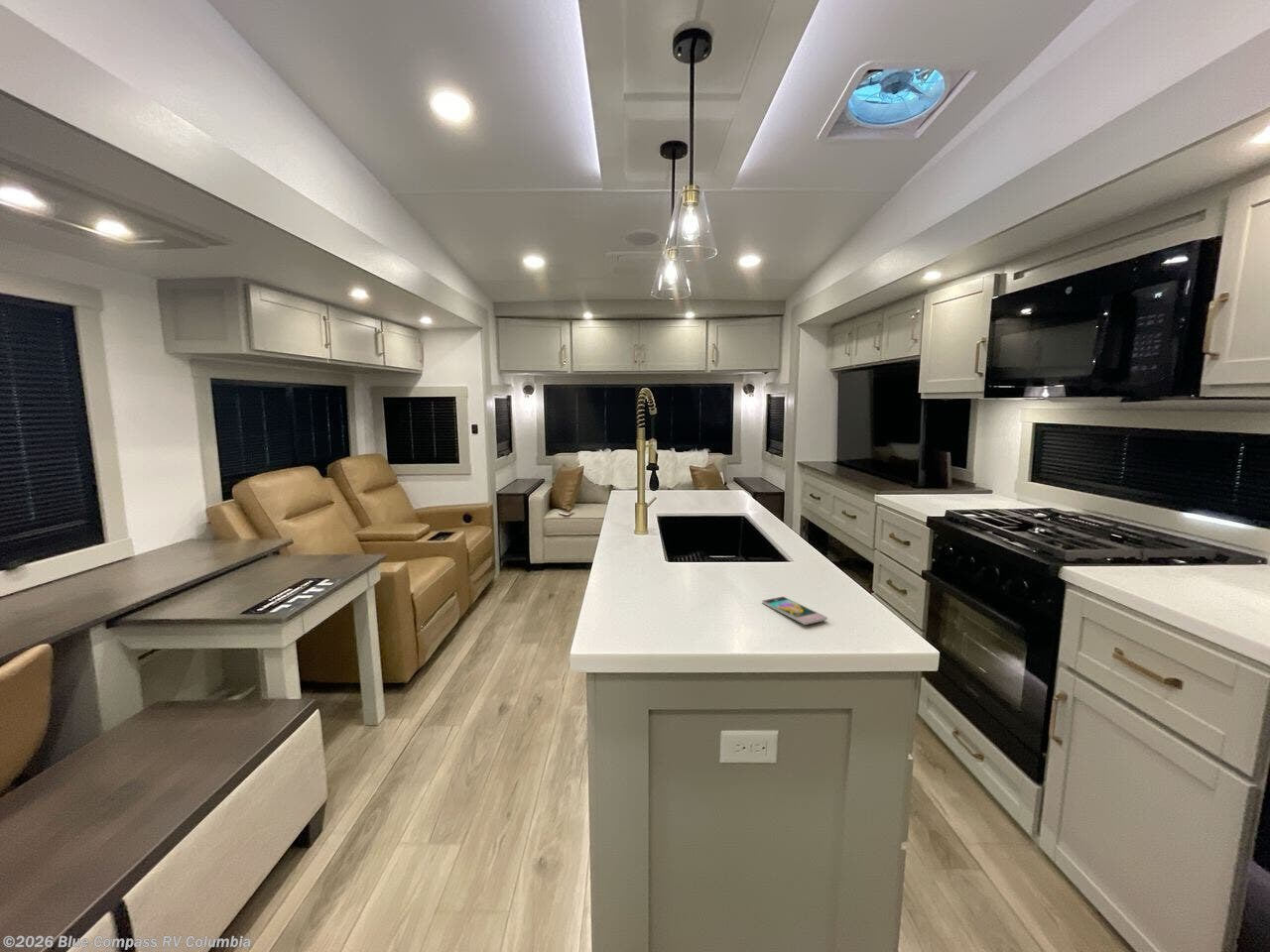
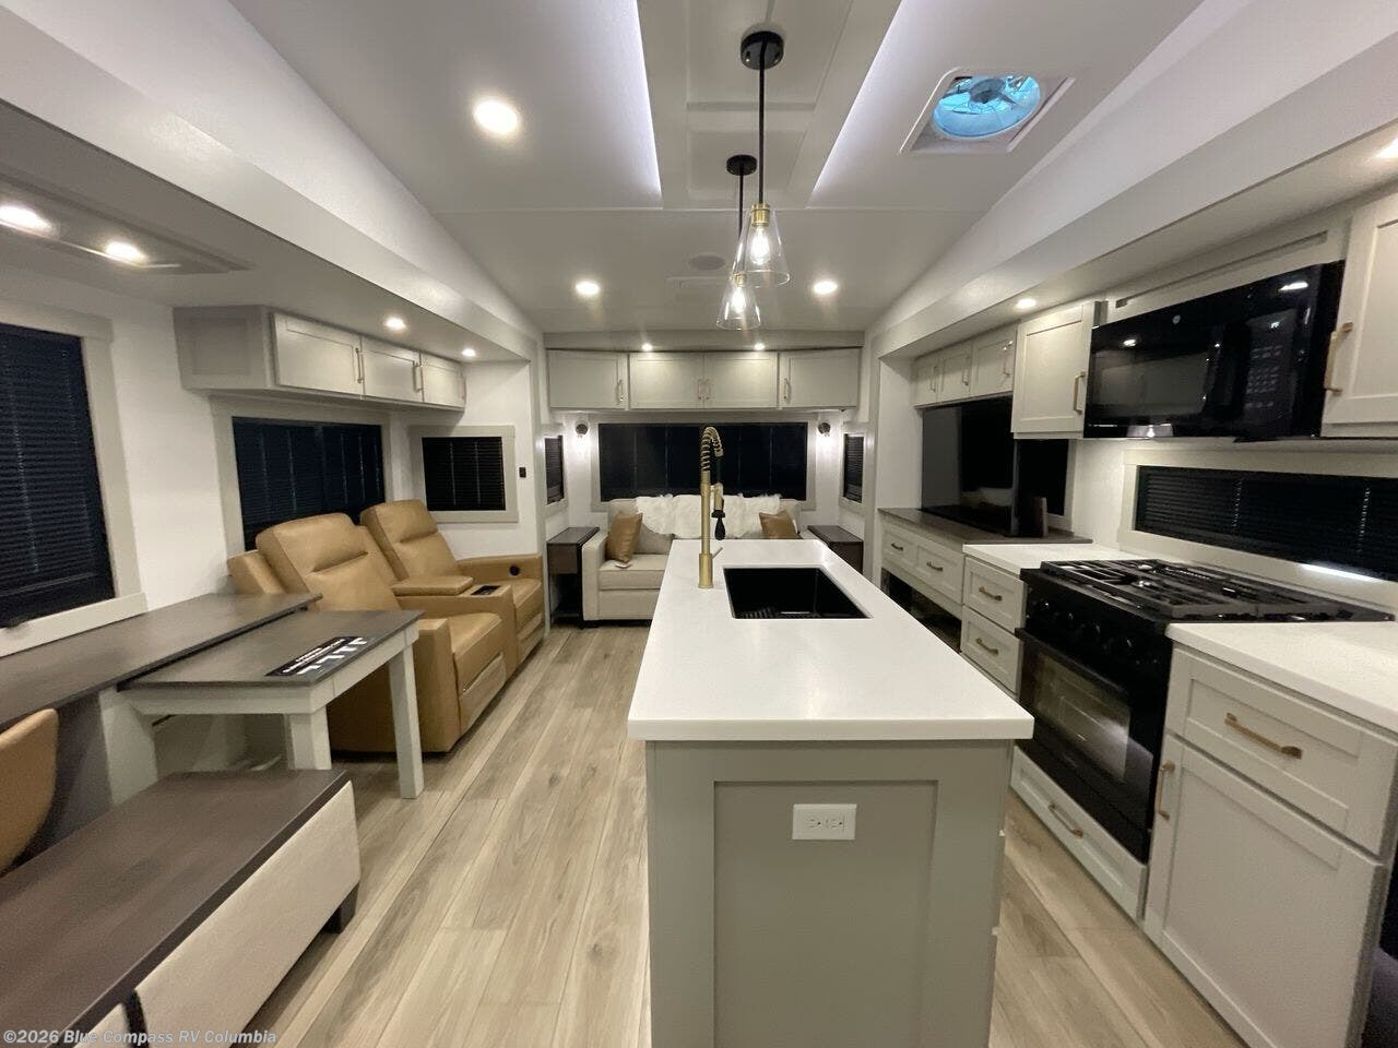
- smartphone [761,596,828,626]
